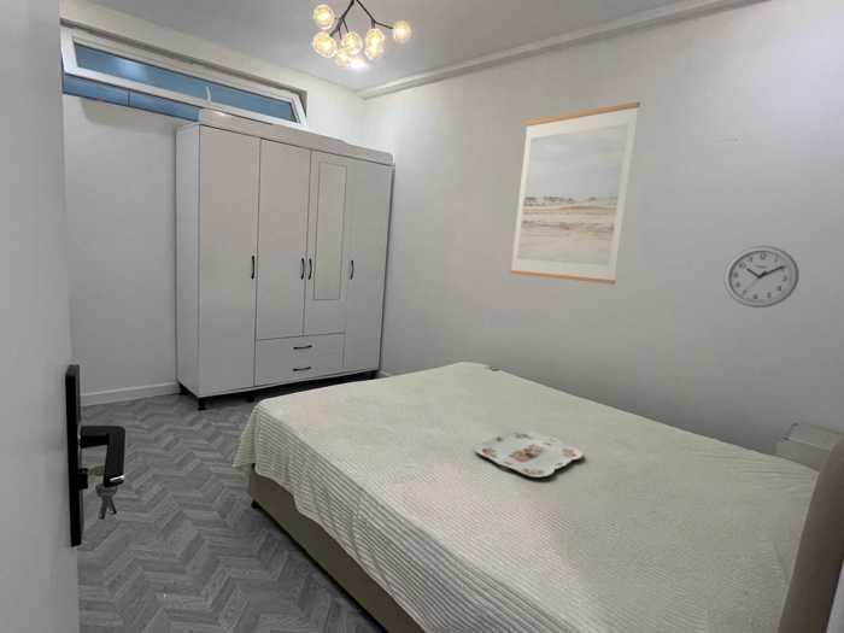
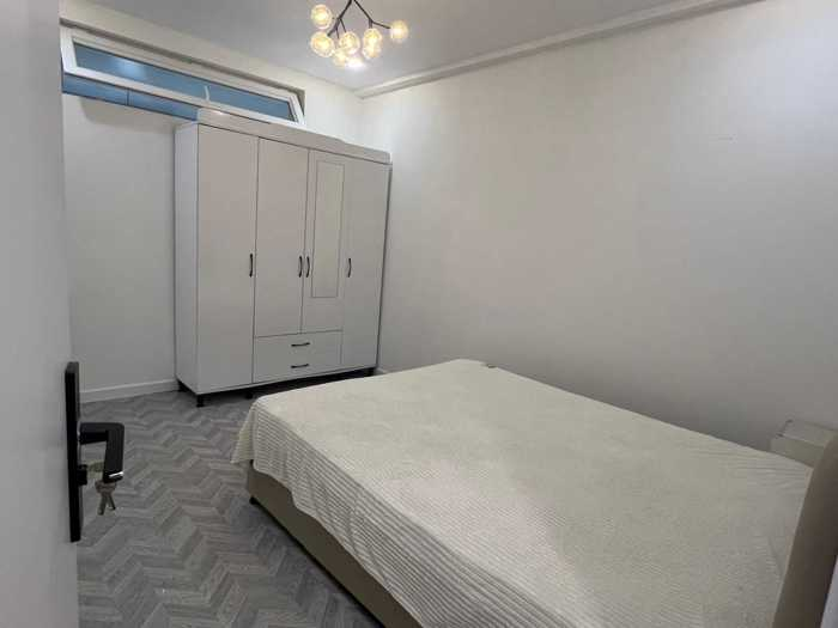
- serving tray [473,428,584,479]
- wall clock [722,245,801,309]
- wall art [509,101,640,286]
